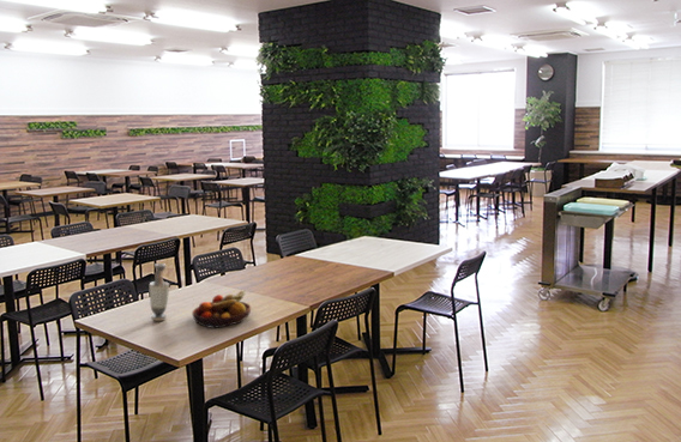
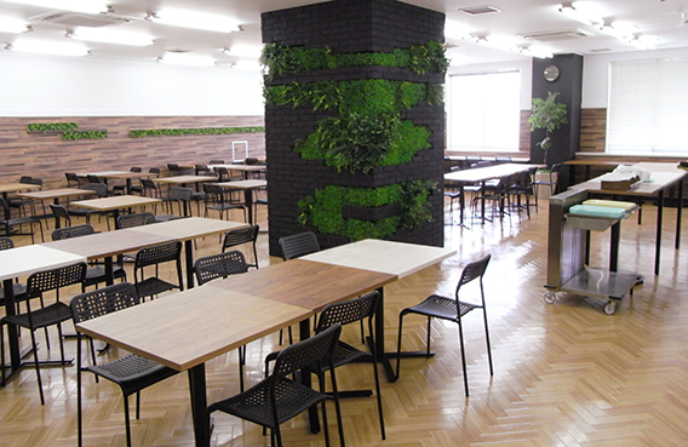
- vase [149,262,170,322]
- fruit bowl [191,289,252,329]
